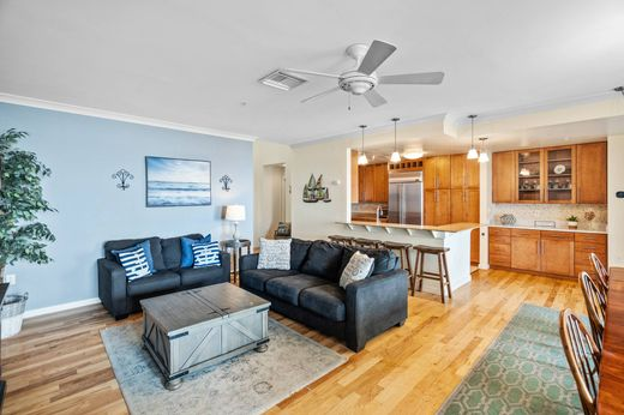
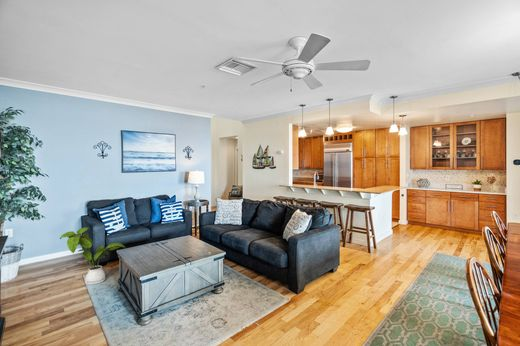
+ house plant [59,227,126,286]
